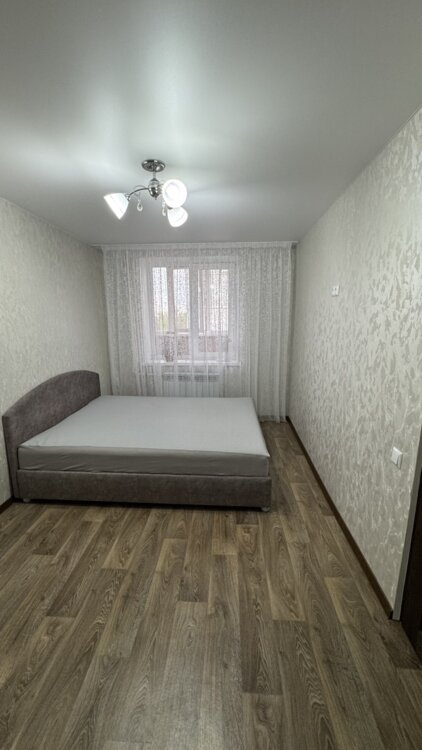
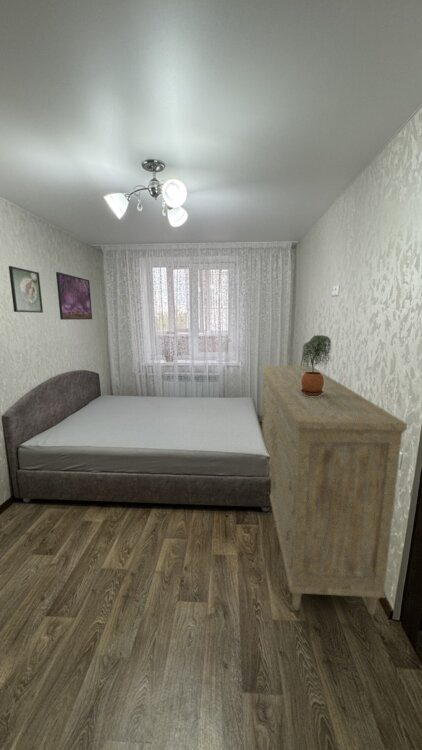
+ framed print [55,271,93,321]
+ potted plant [299,334,332,396]
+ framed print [8,265,44,314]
+ dresser [261,365,408,616]
